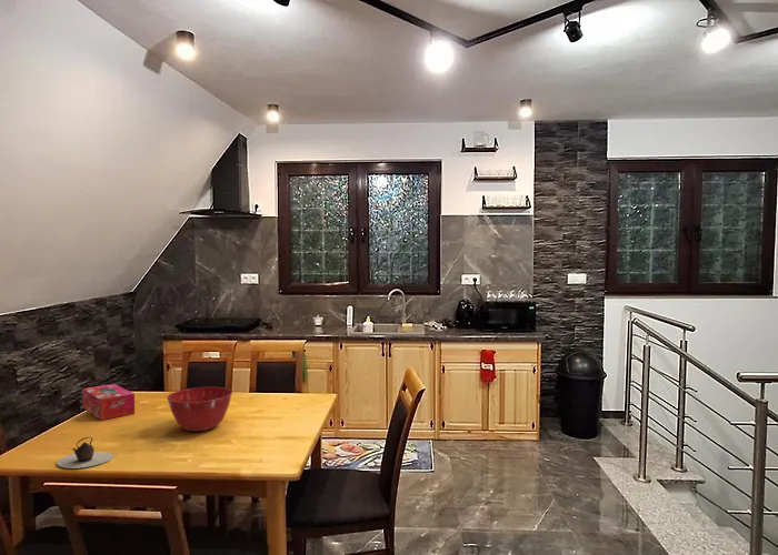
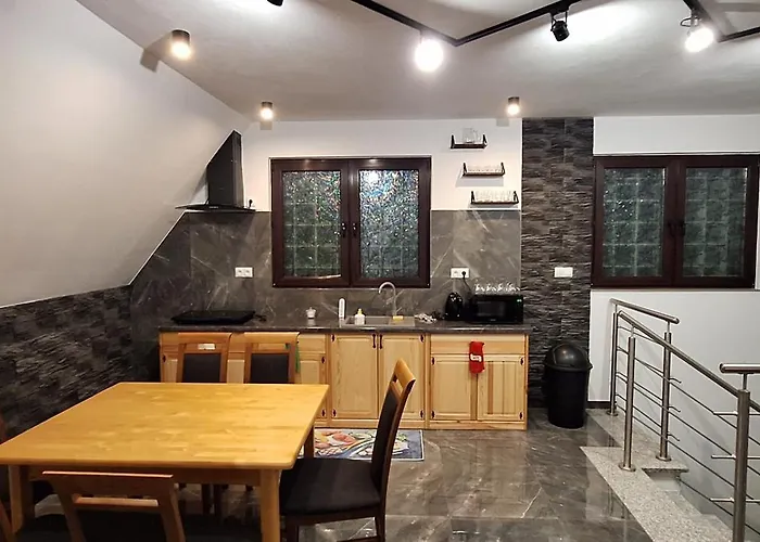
- teapot [56,436,116,470]
- tissue box [81,383,136,422]
- mixing bowl [166,386,233,433]
